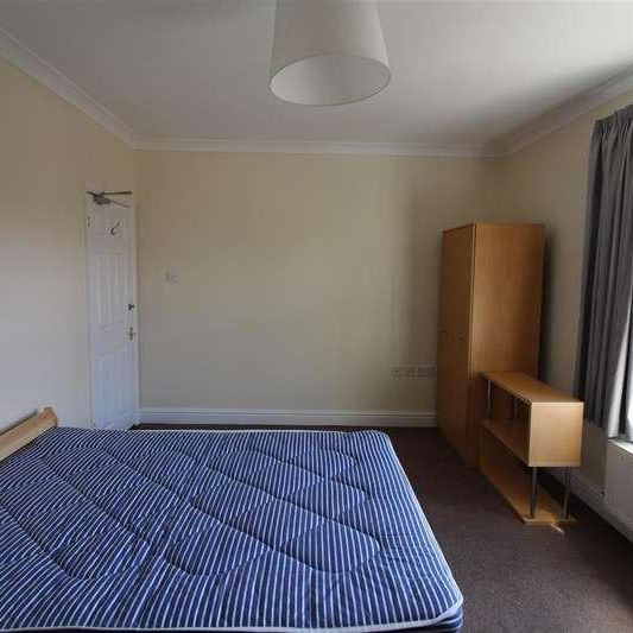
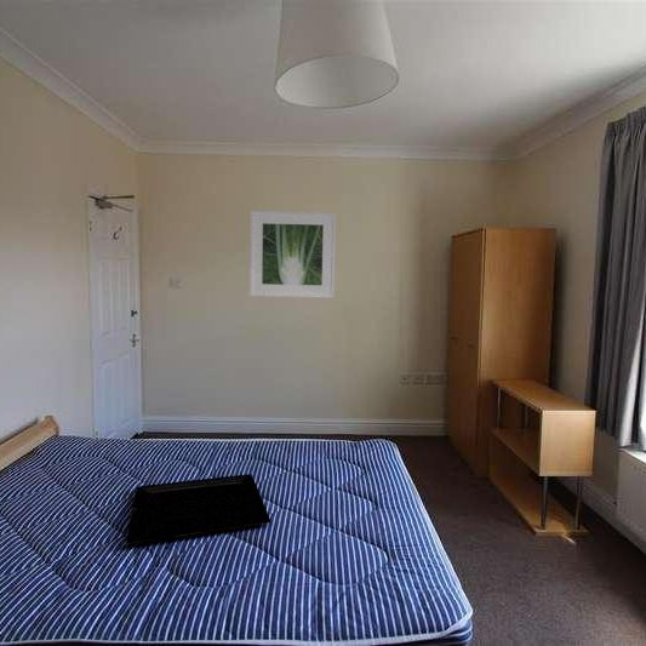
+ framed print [248,210,337,299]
+ tray [125,473,273,548]
